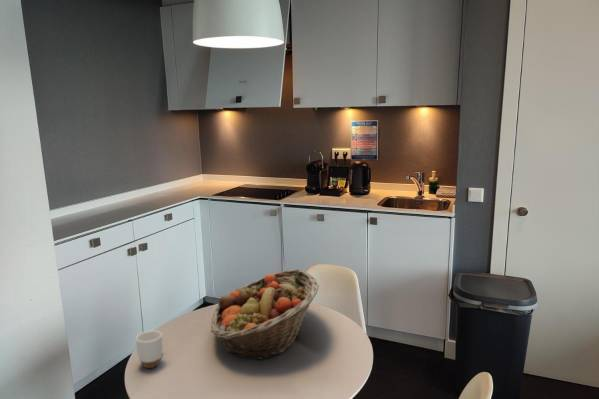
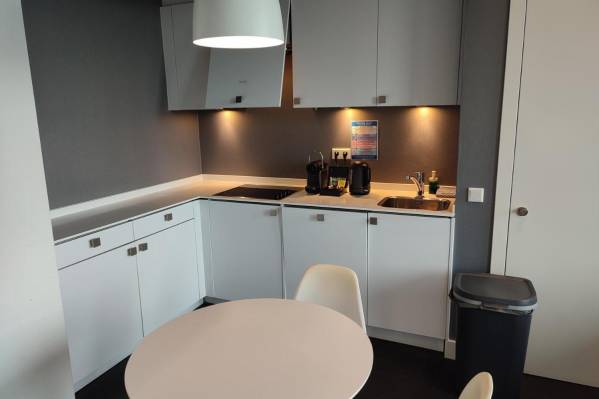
- fruit basket [210,268,320,361]
- mug [135,330,164,369]
